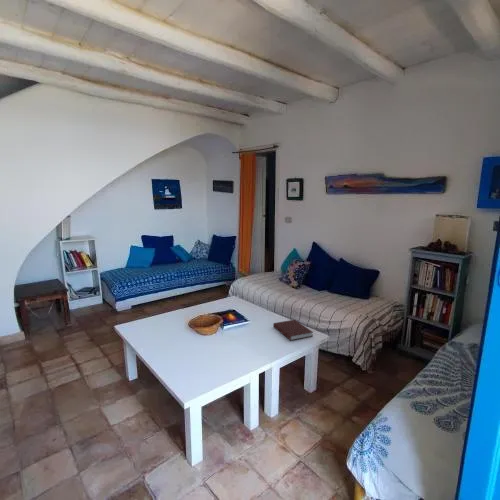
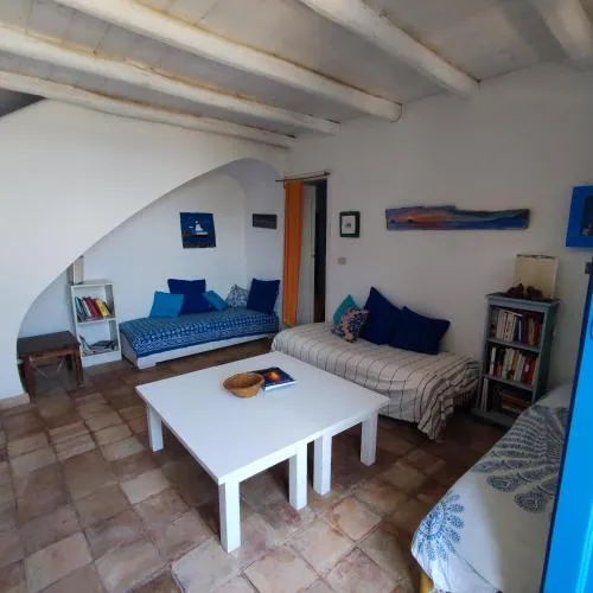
- notebook [272,319,313,341]
